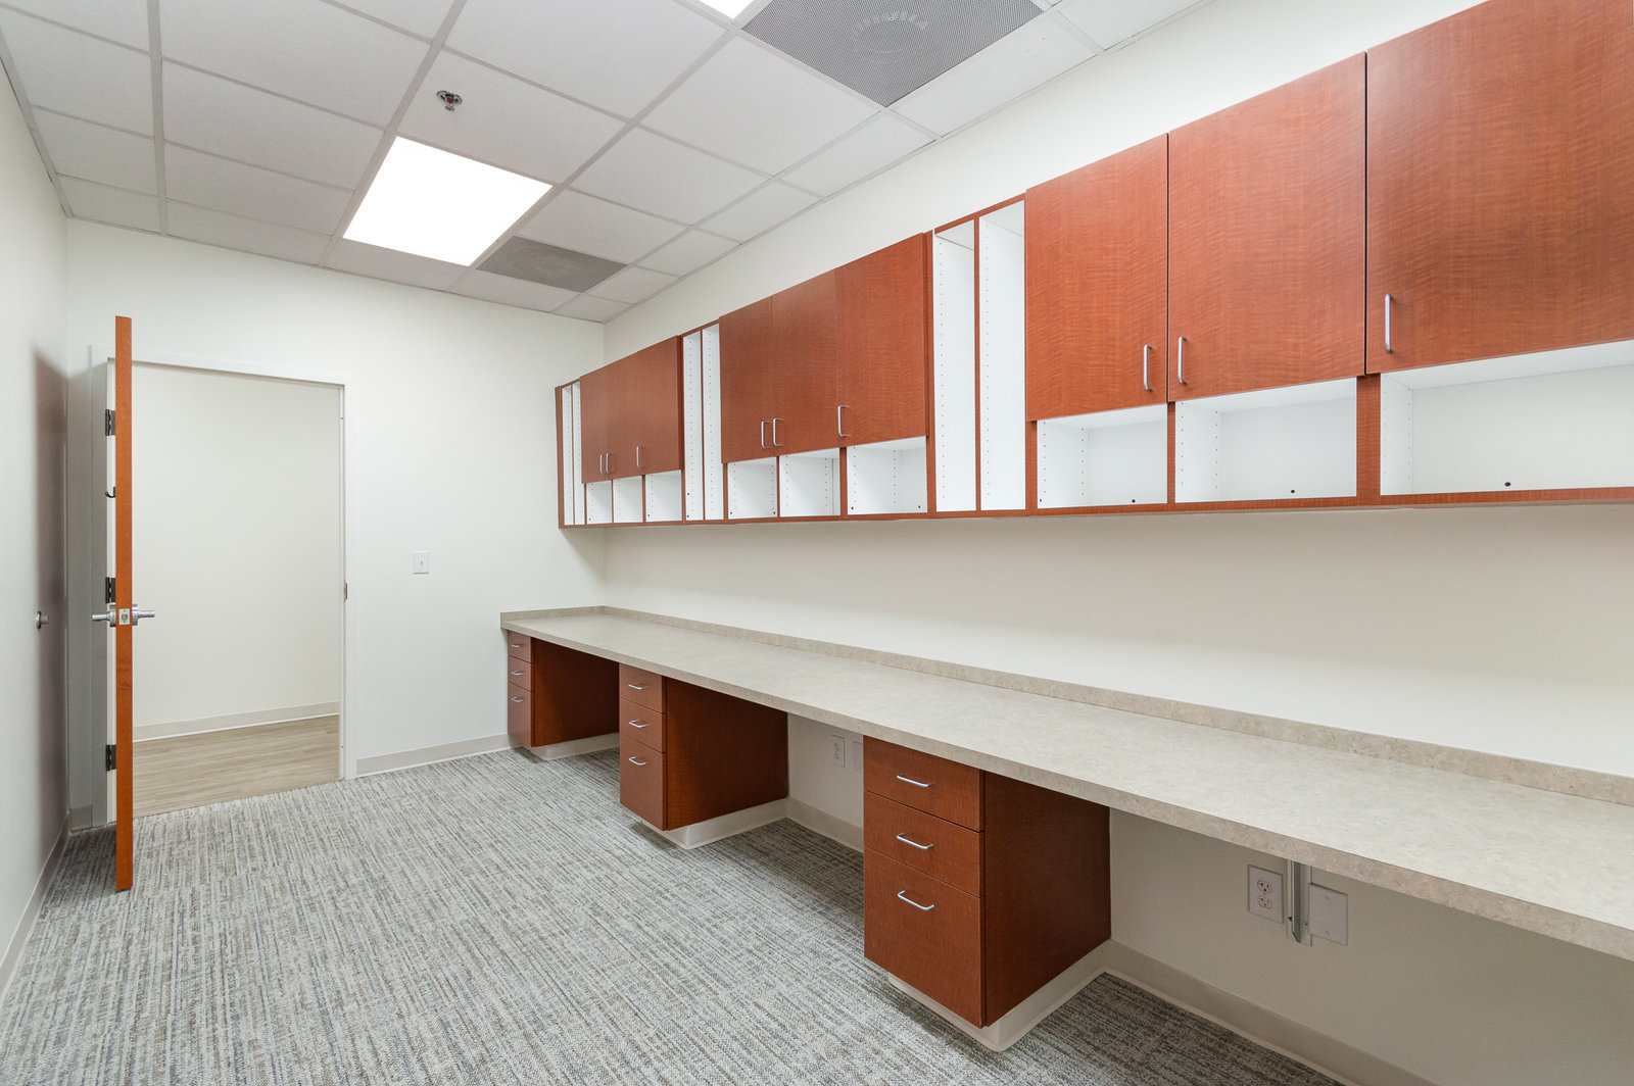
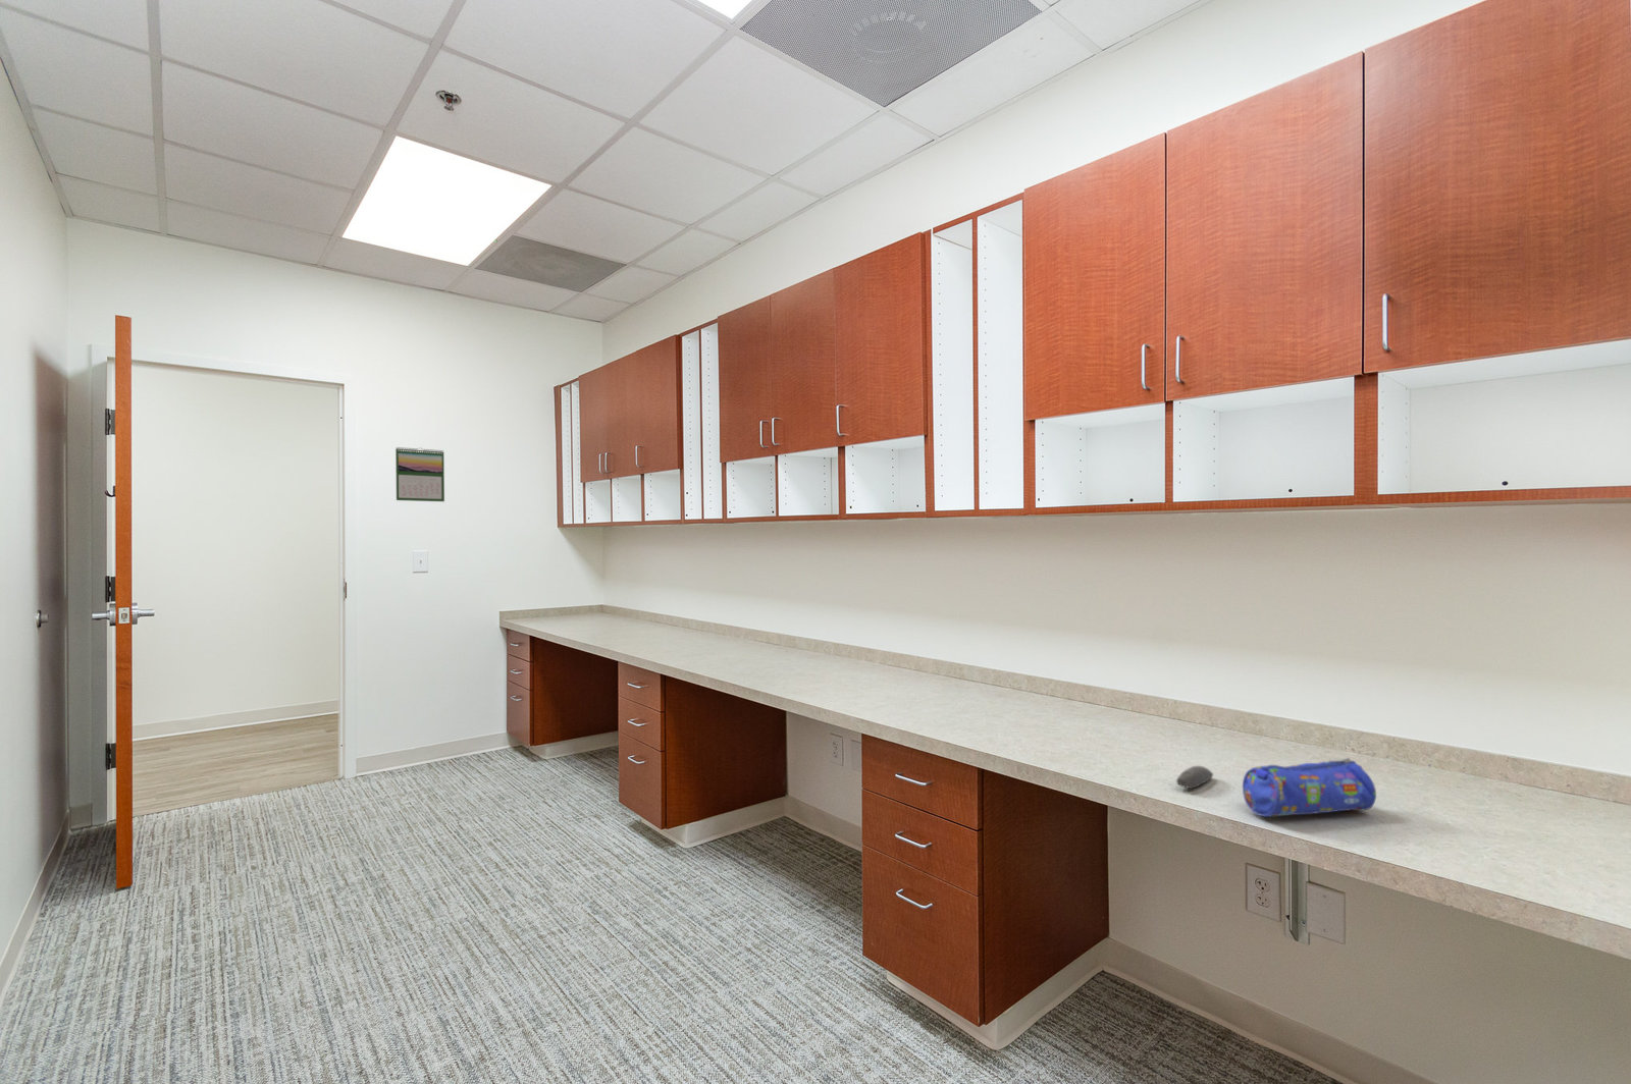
+ calendar [394,446,445,502]
+ pencil case [1241,757,1377,818]
+ computer mouse [1175,765,1214,789]
